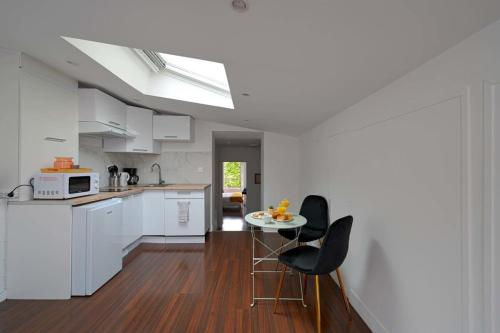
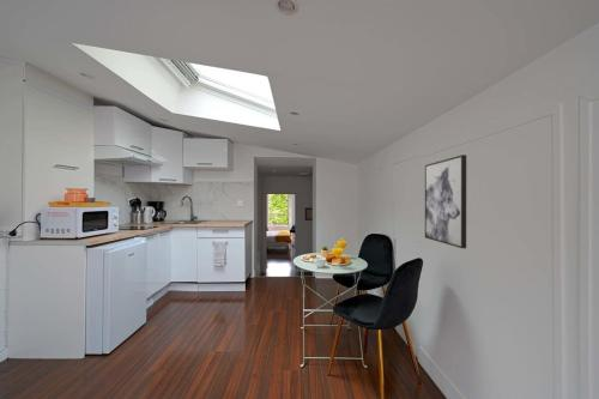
+ wall art [424,153,467,249]
